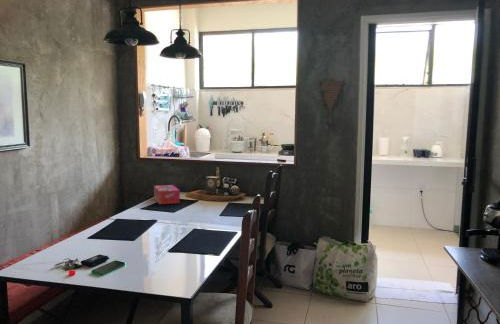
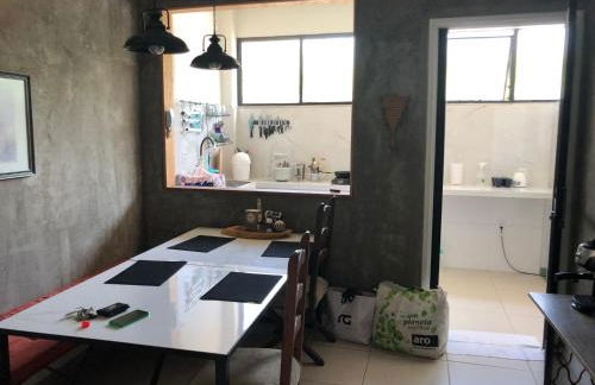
- tissue box [153,184,181,205]
